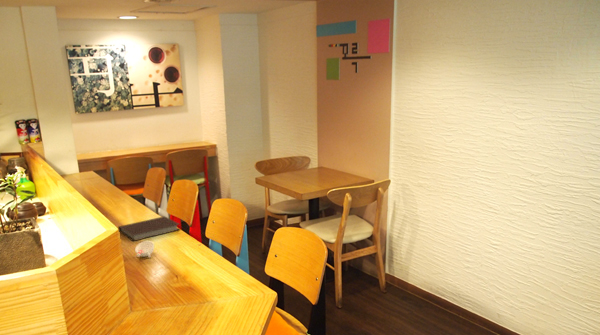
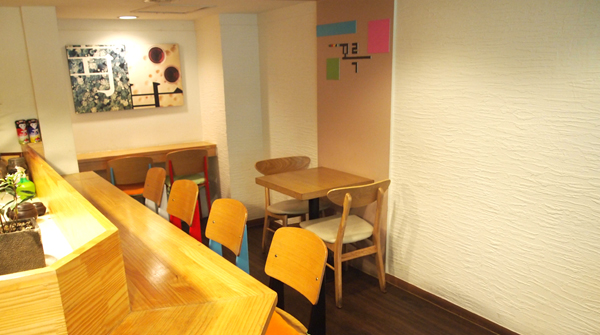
- notebook [117,216,181,242]
- cup [134,240,155,259]
